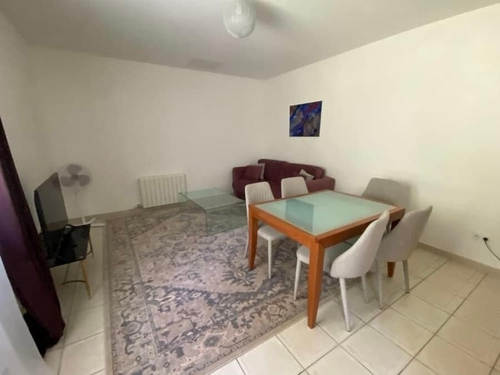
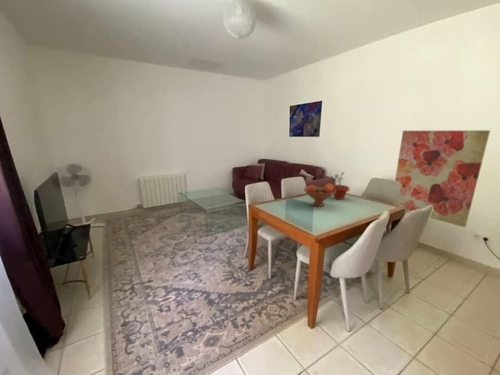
+ potted plant [330,171,351,201]
+ fruit bowl [303,182,336,207]
+ wall art [394,129,491,228]
